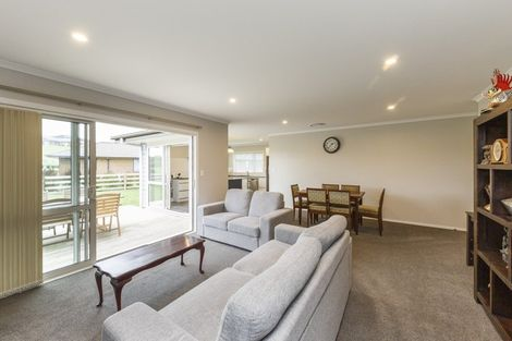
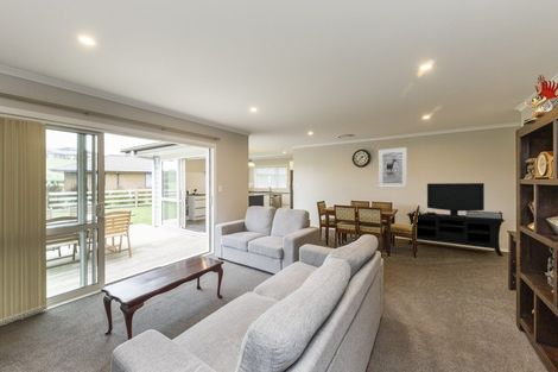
+ media console [406,182,506,258]
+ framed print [378,146,408,189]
